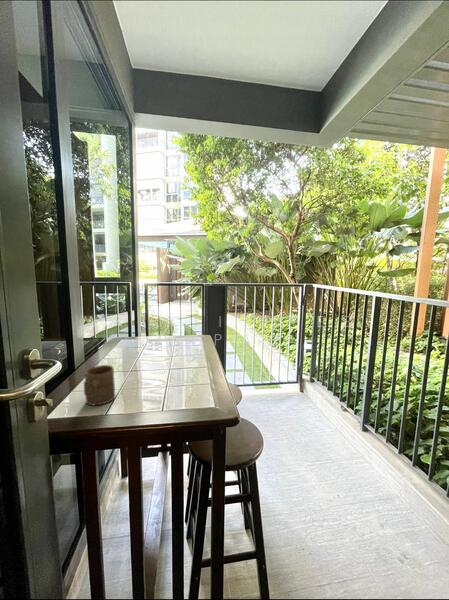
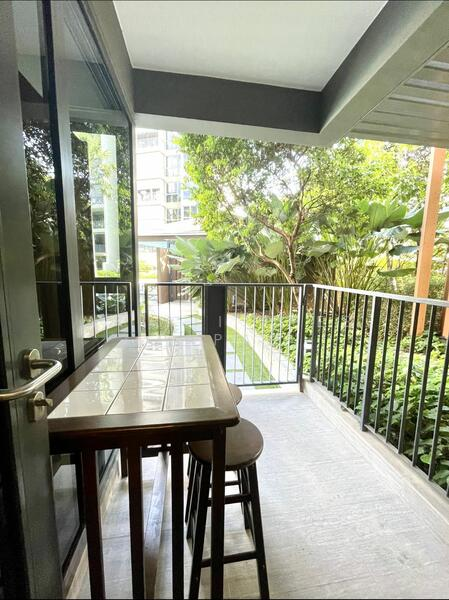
- cup [83,364,116,407]
